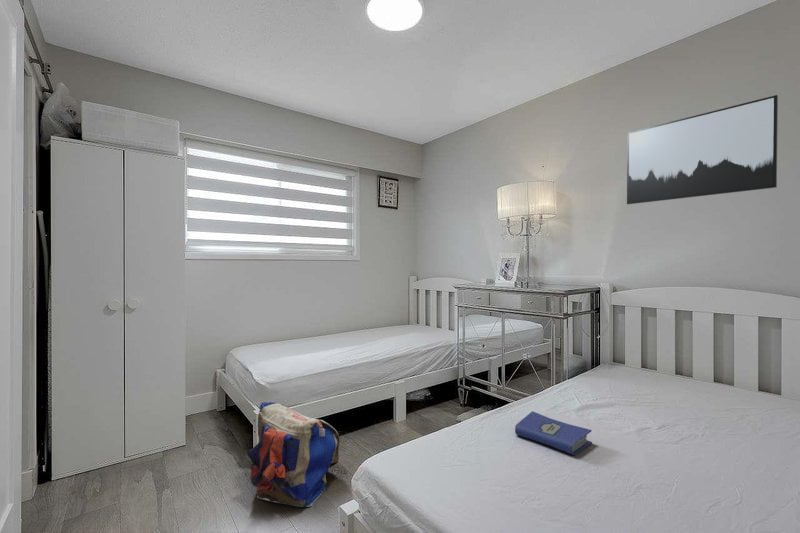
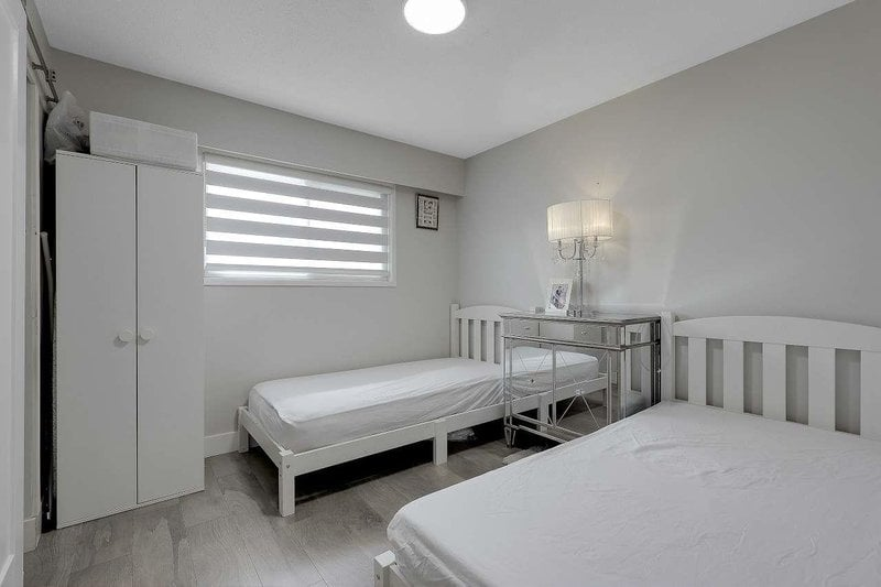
- wall art [626,94,779,205]
- hardcover book [514,410,593,456]
- backpack [246,401,340,508]
